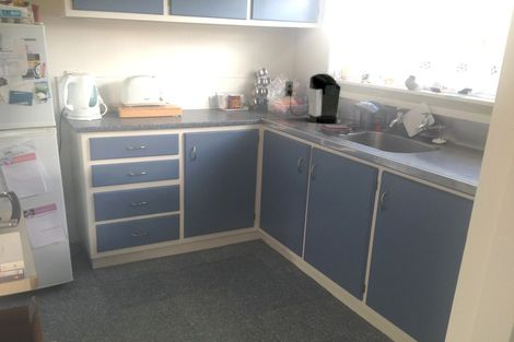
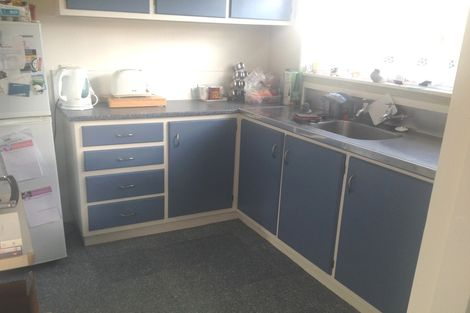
- coffee maker [283,72,341,125]
